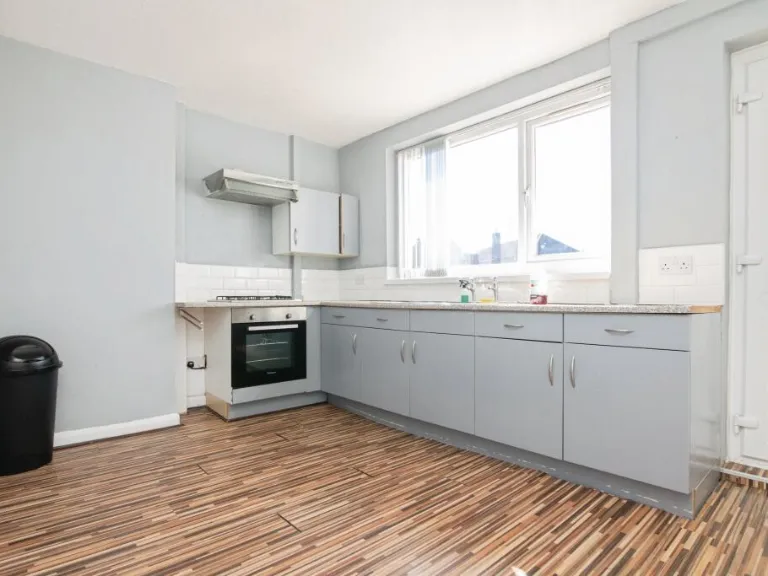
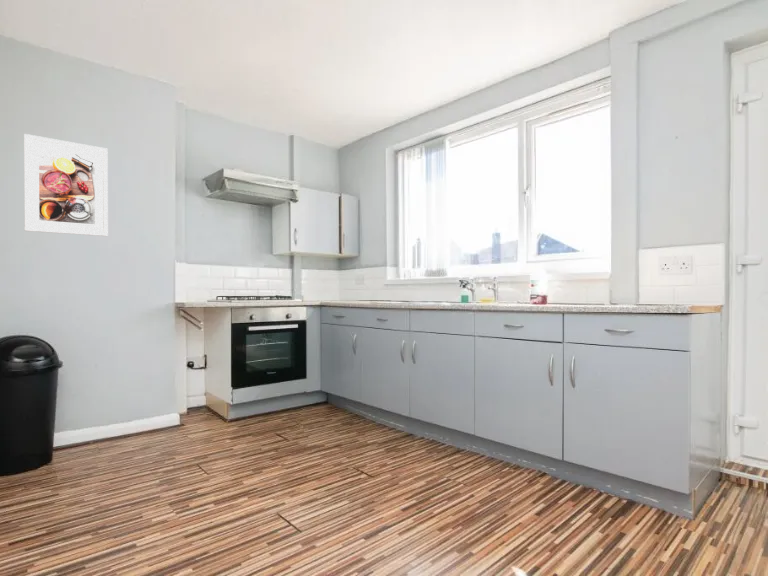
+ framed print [23,133,109,237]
